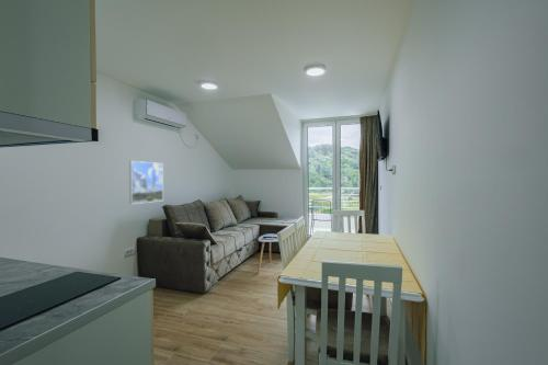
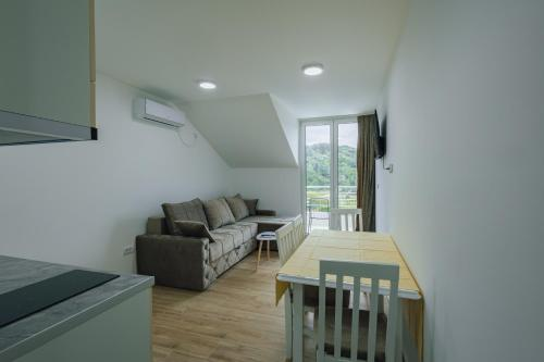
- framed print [128,160,164,205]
